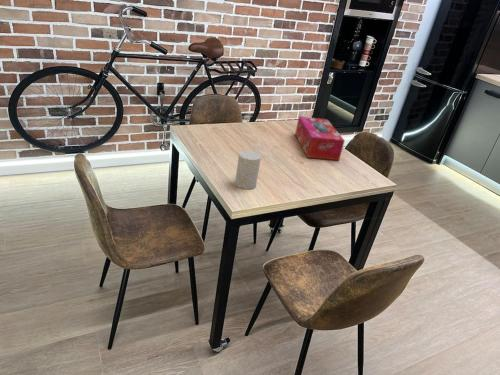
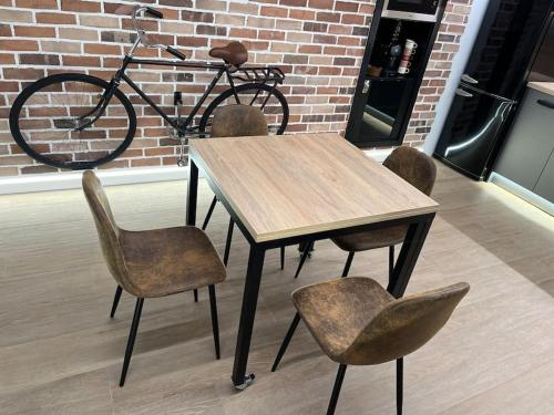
- tissue box [294,115,346,161]
- cup [234,150,262,190]
